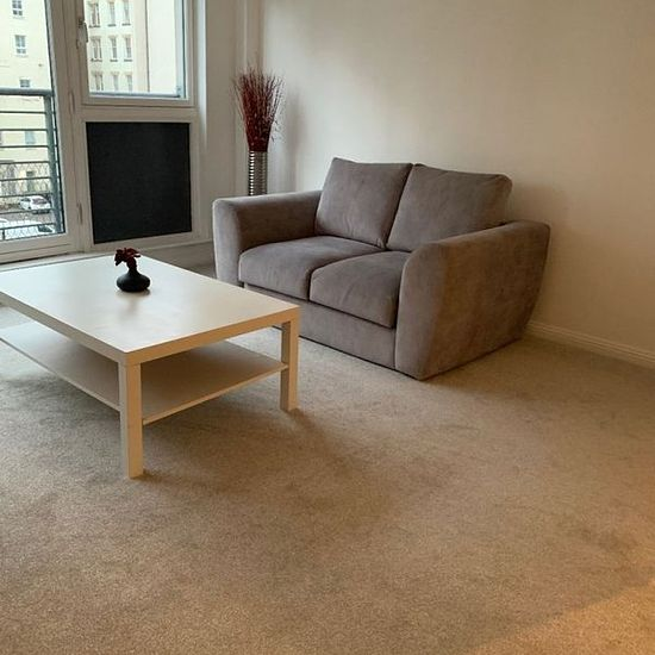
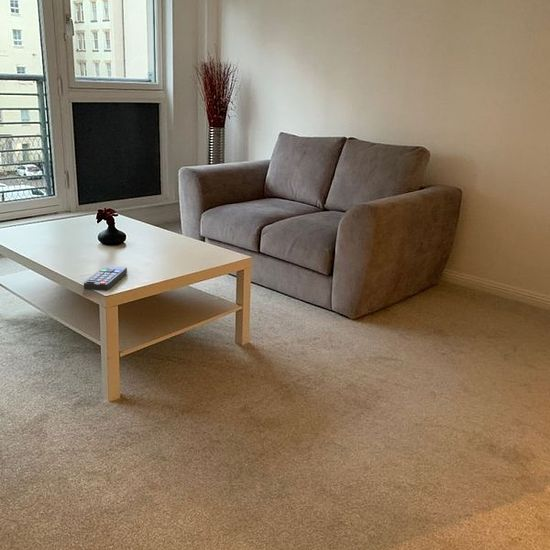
+ remote control [83,265,128,292]
